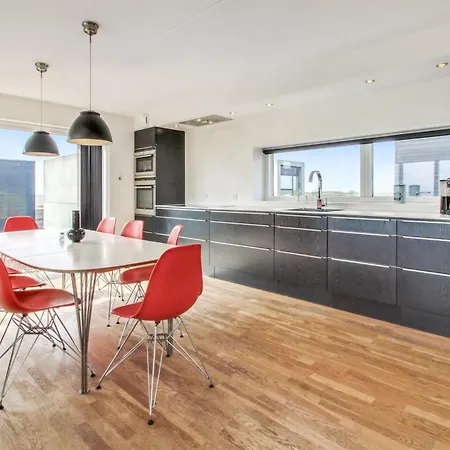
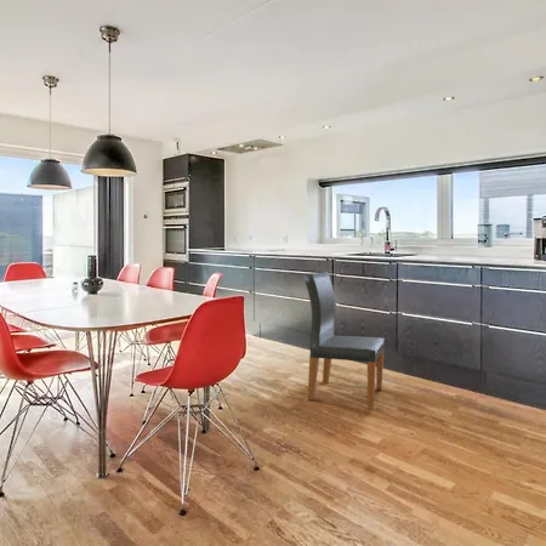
+ dining chair [302,271,386,409]
